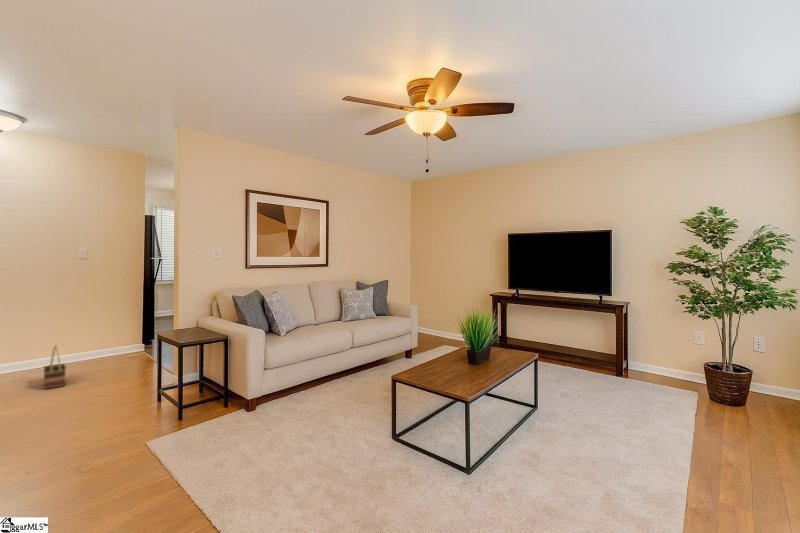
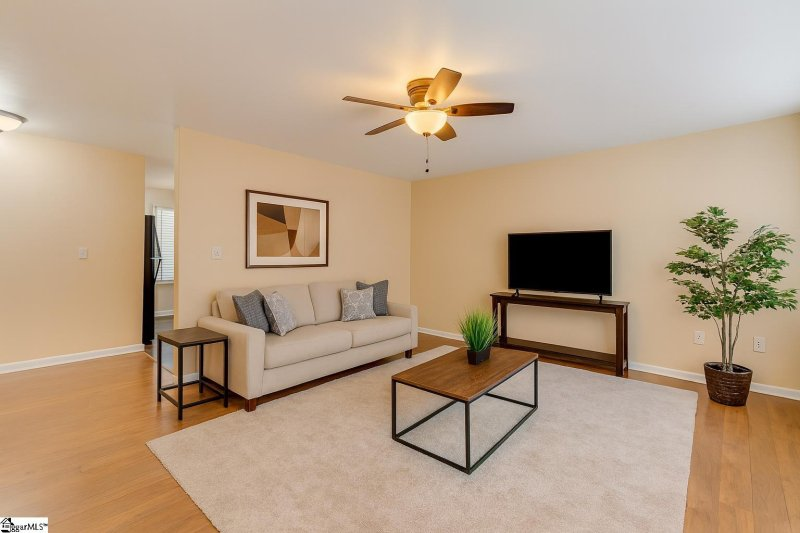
- basket [43,345,67,390]
